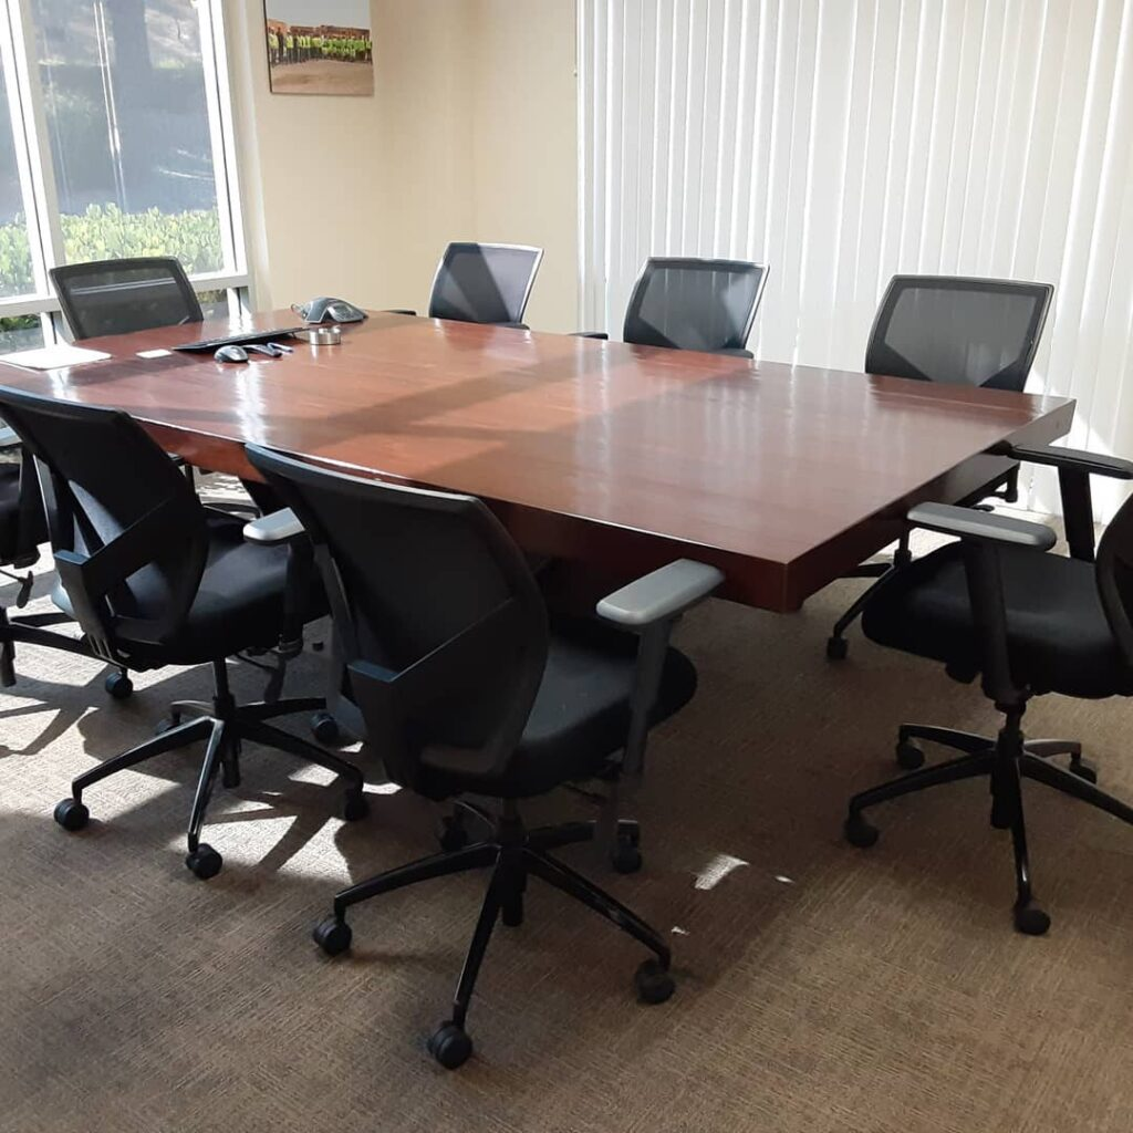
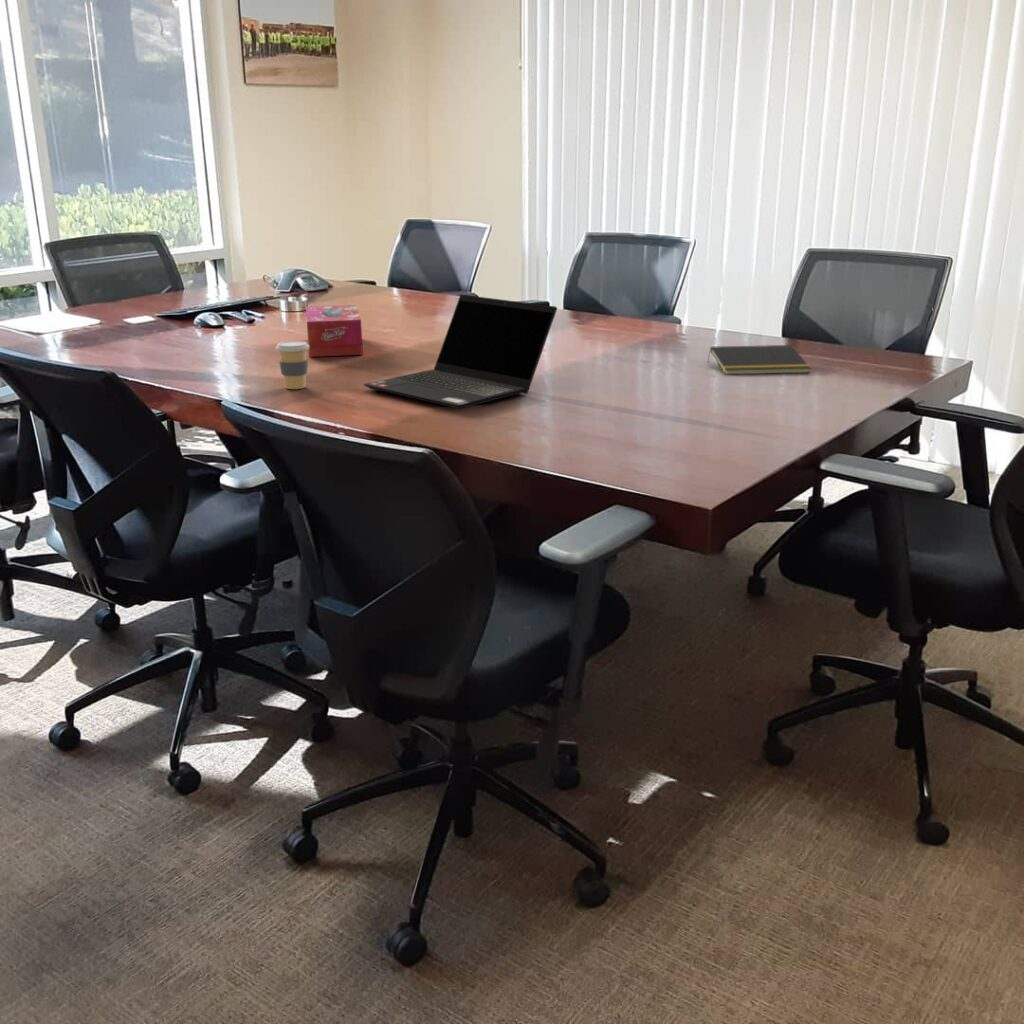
+ tissue box [305,304,364,358]
+ notepad [707,344,811,375]
+ laptop computer [363,294,558,410]
+ coffee cup [275,340,309,390]
